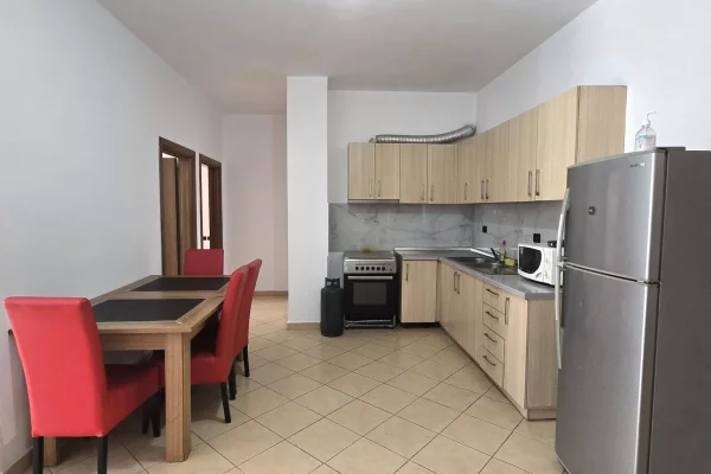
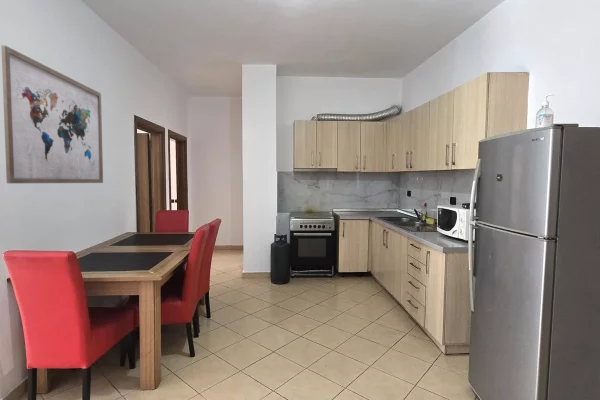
+ wall art [0,44,104,184]
